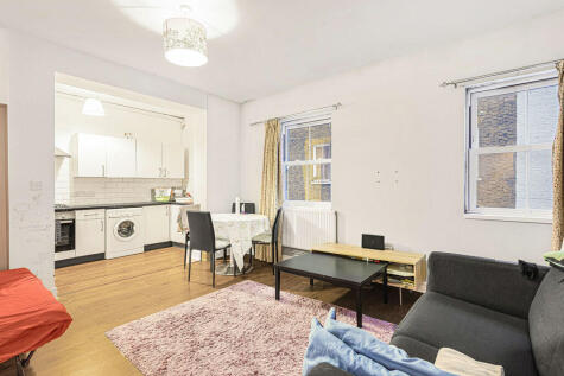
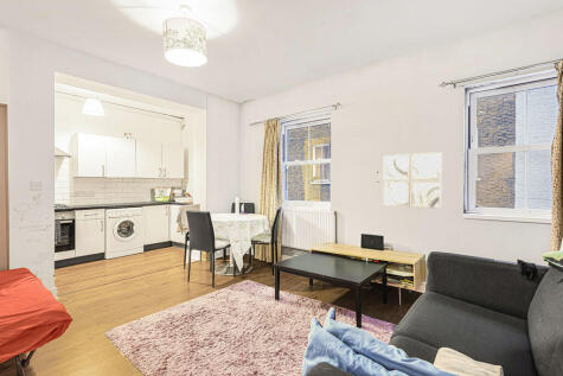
+ wall art [382,151,442,210]
